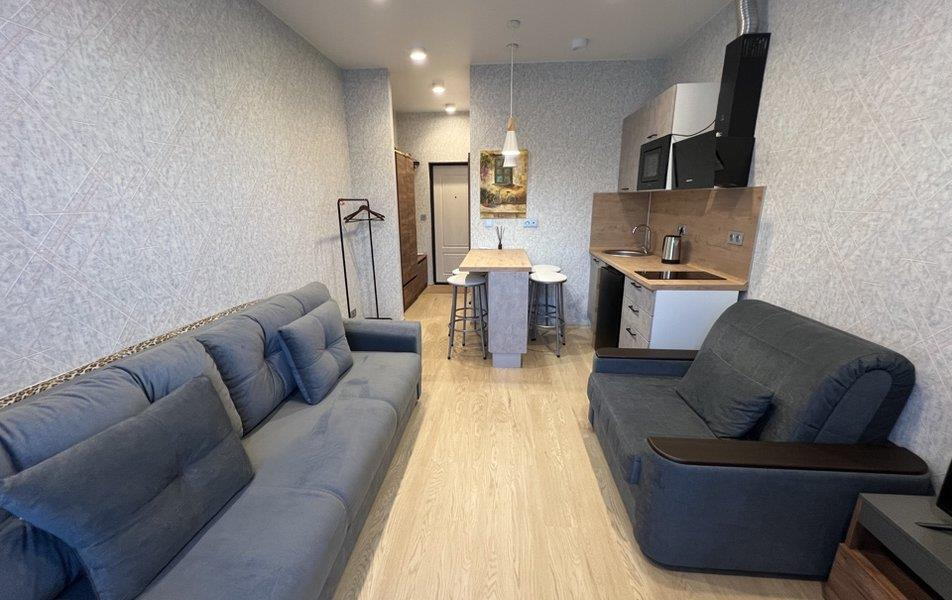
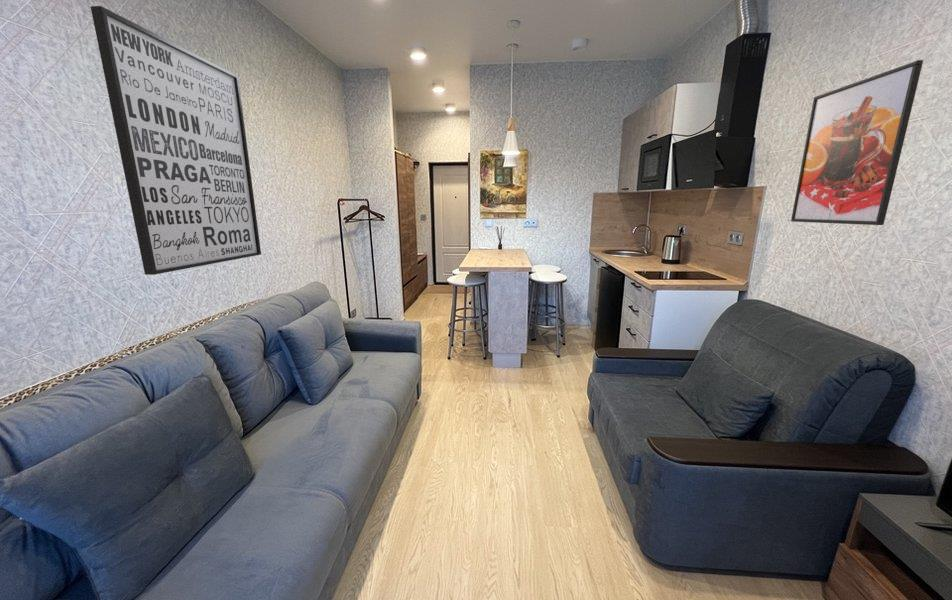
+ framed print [790,59,924,226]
+ wall art [90,5,262,276]
